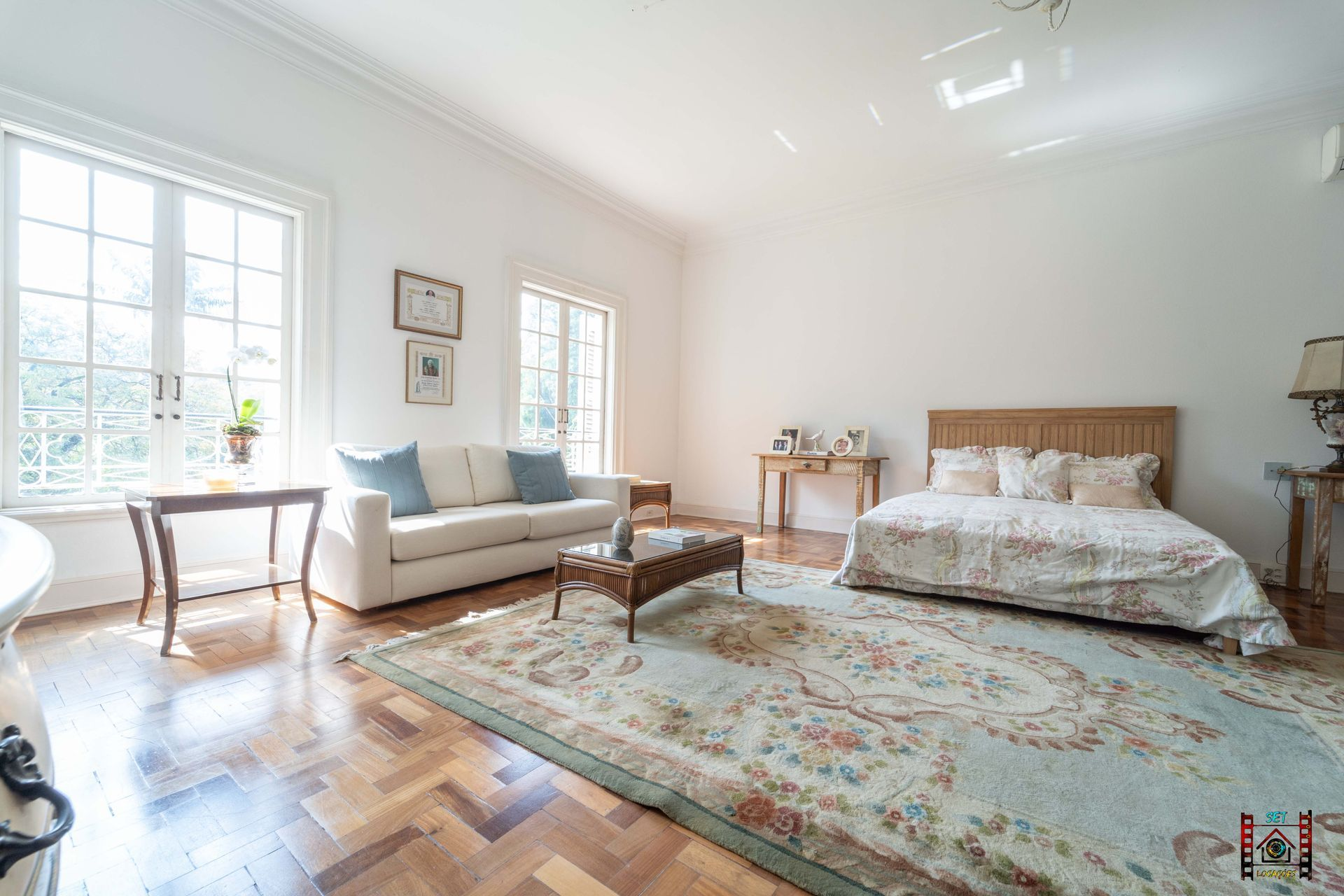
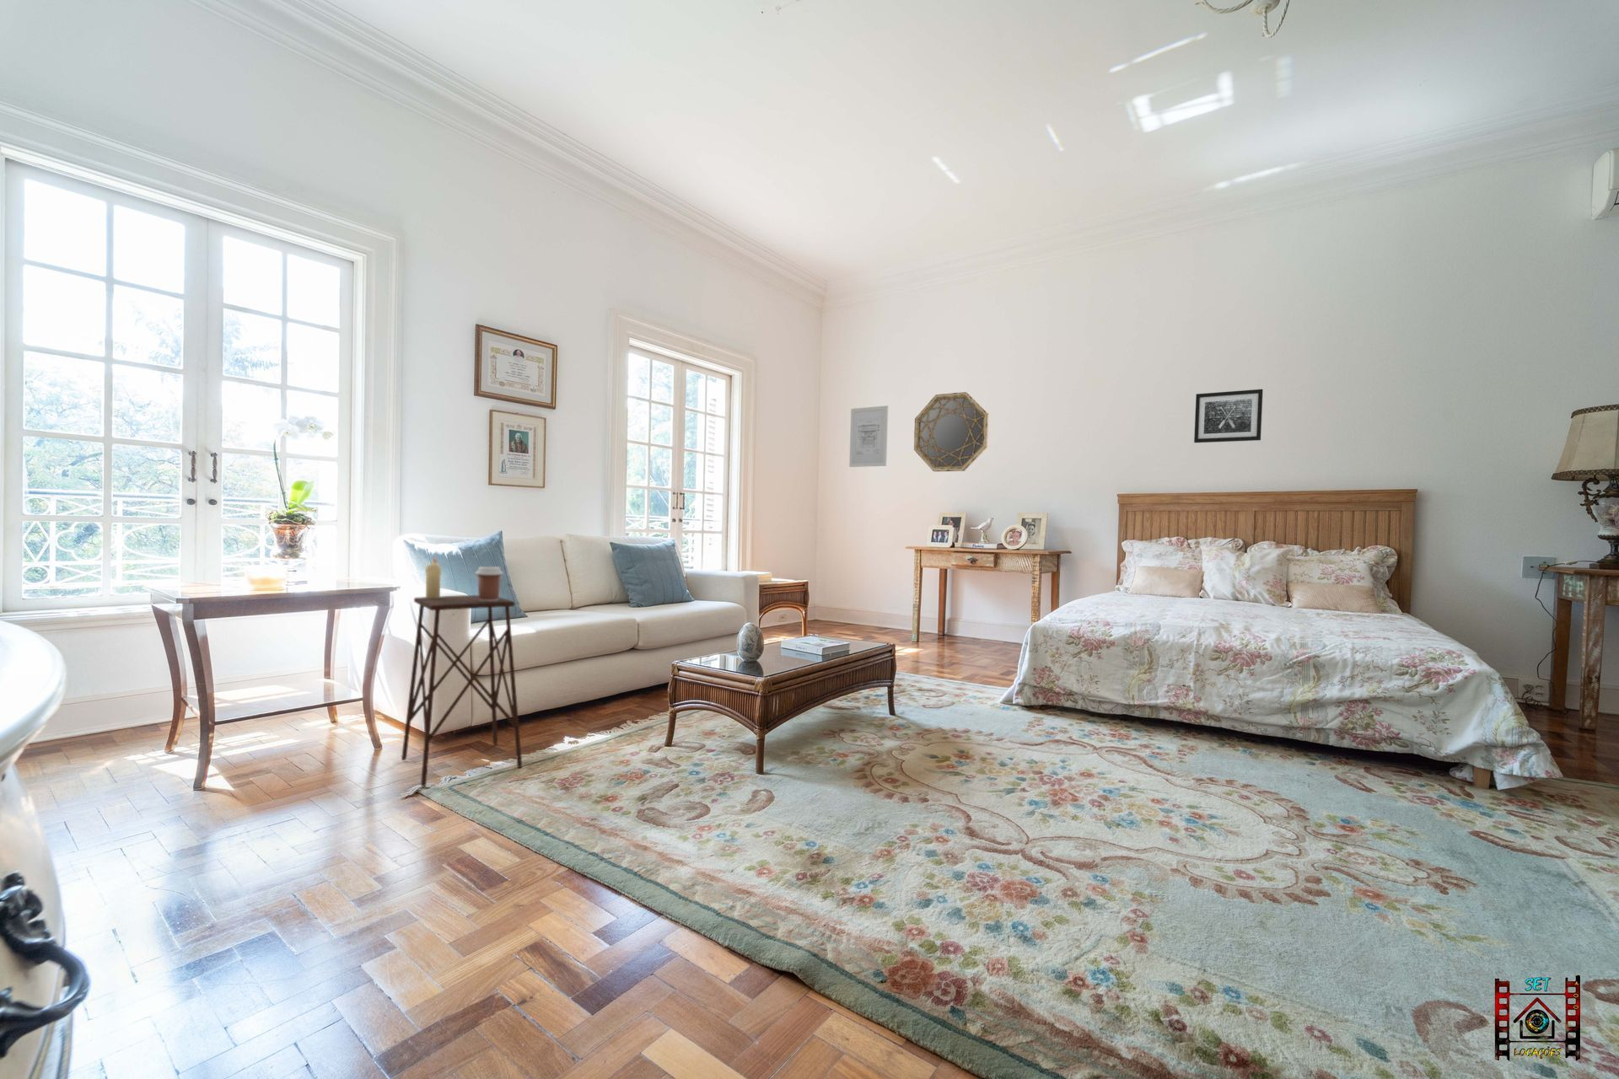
+ wall art [1194,389,1264,443]
+ candle [424,558,442,599]
+ wall art [848,405,889,467]
+ coffee cup [475,566,505,602]
+ home mirror [913,391,989,473]
+ side table [400,594,523,788]
